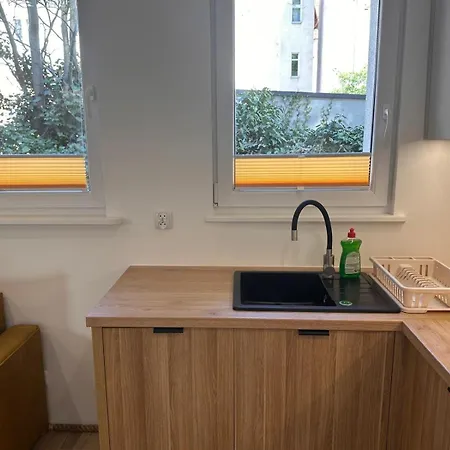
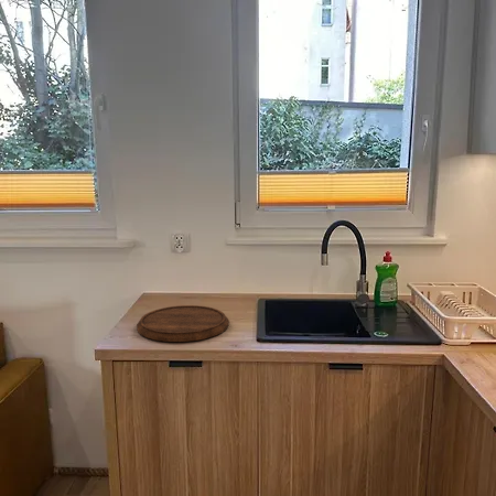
+ cutting board [136,304,230,343]
